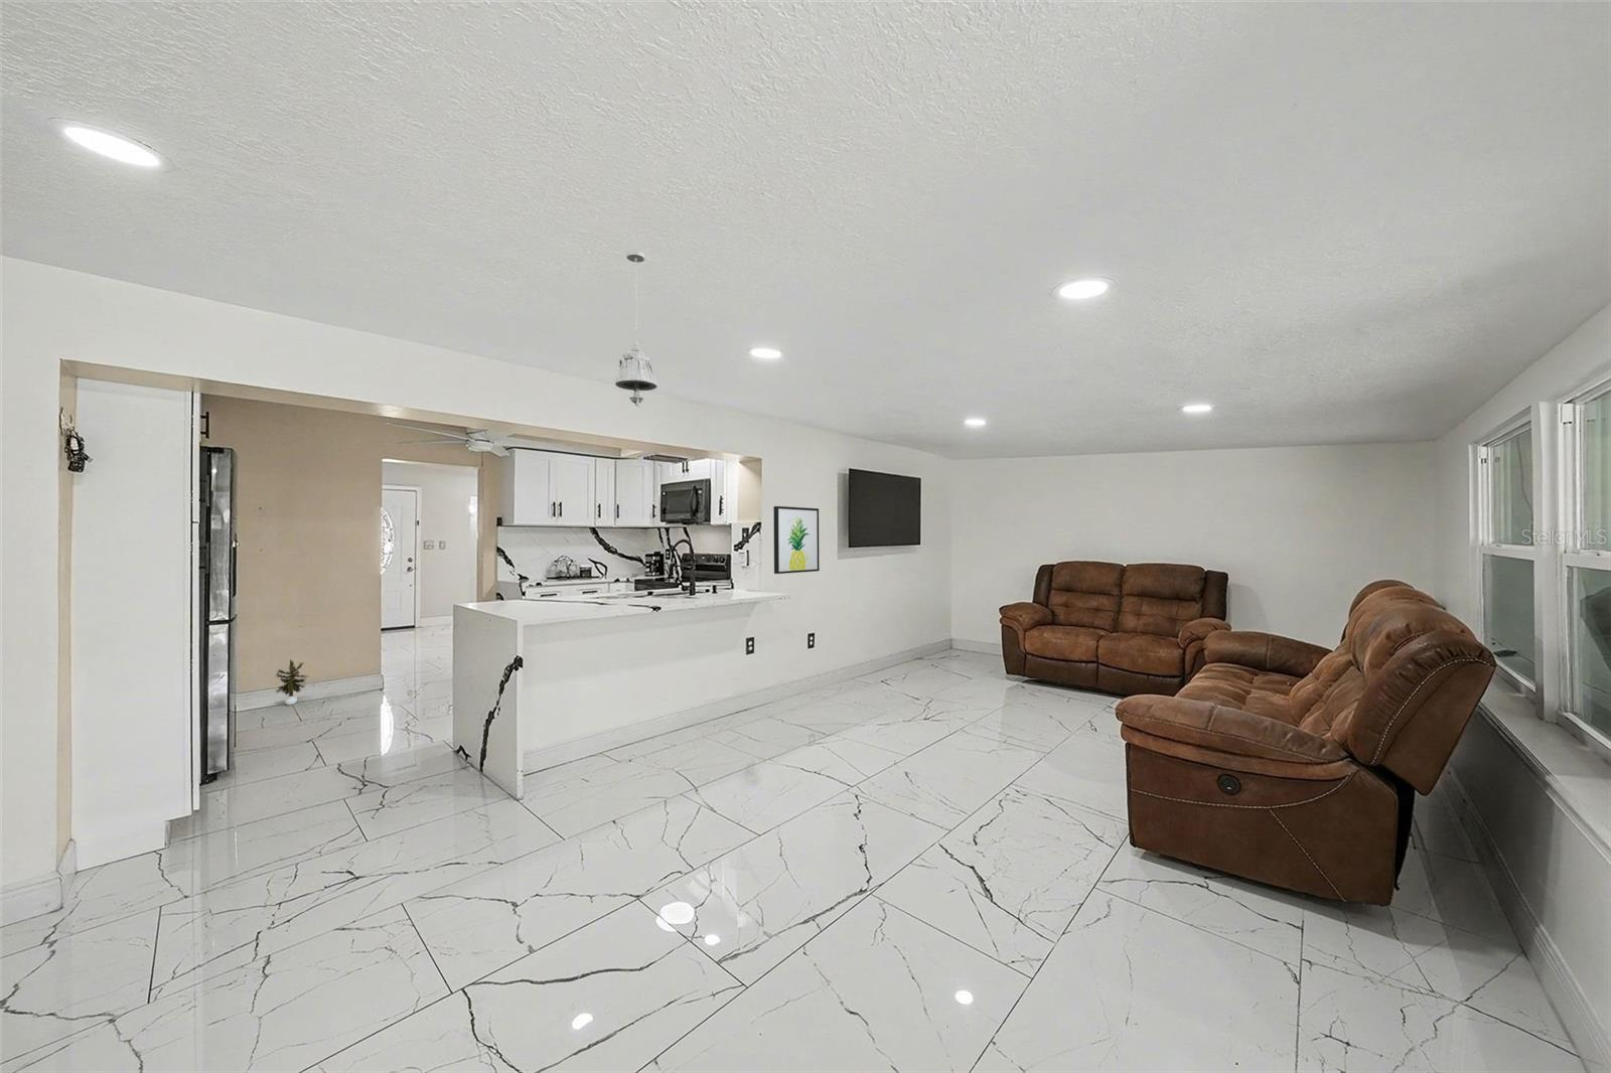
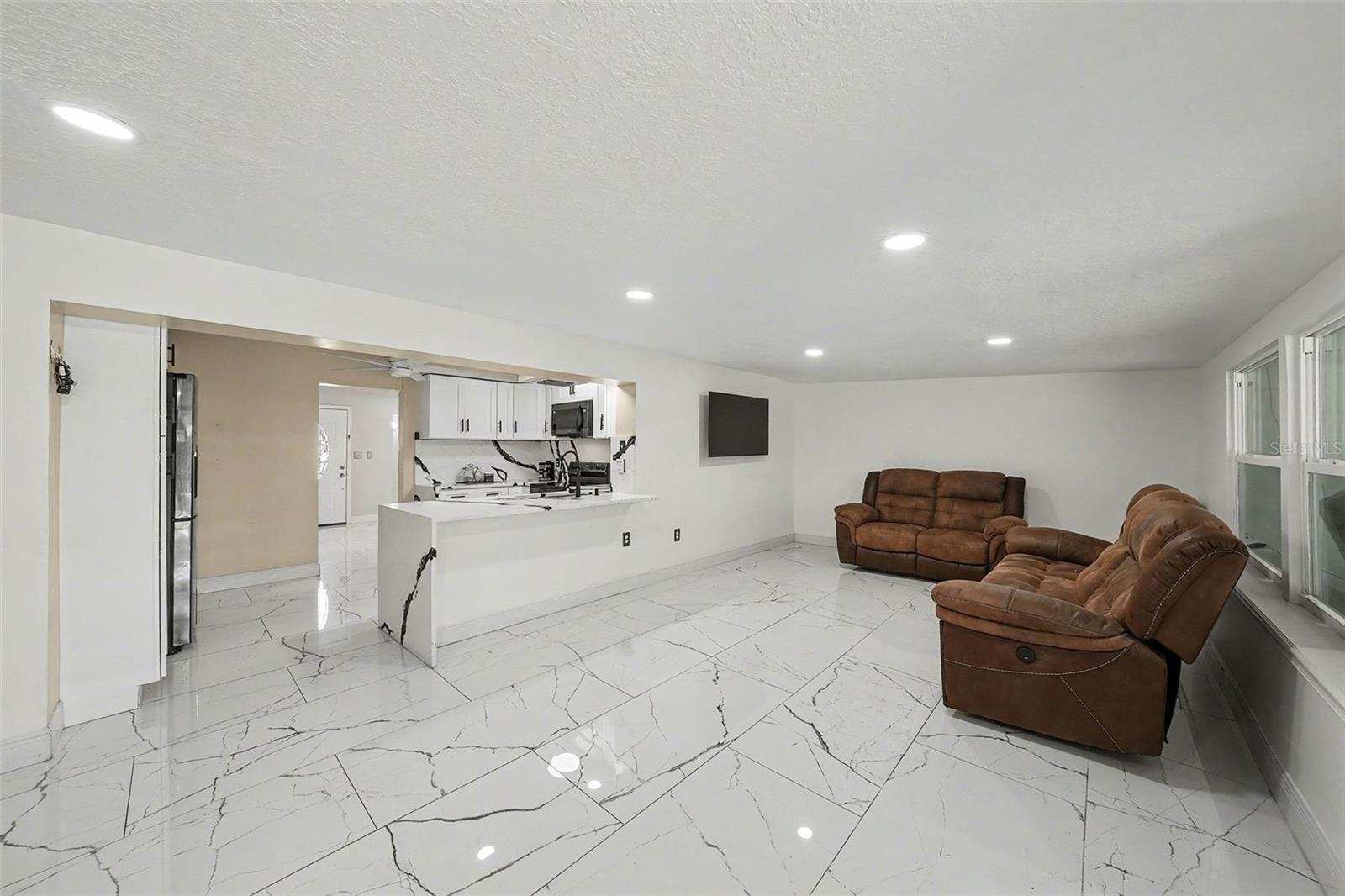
- potted plant [274,659,308,707]
- wall art [773,505,820,575]
- pendant light [614,249,659,407]
